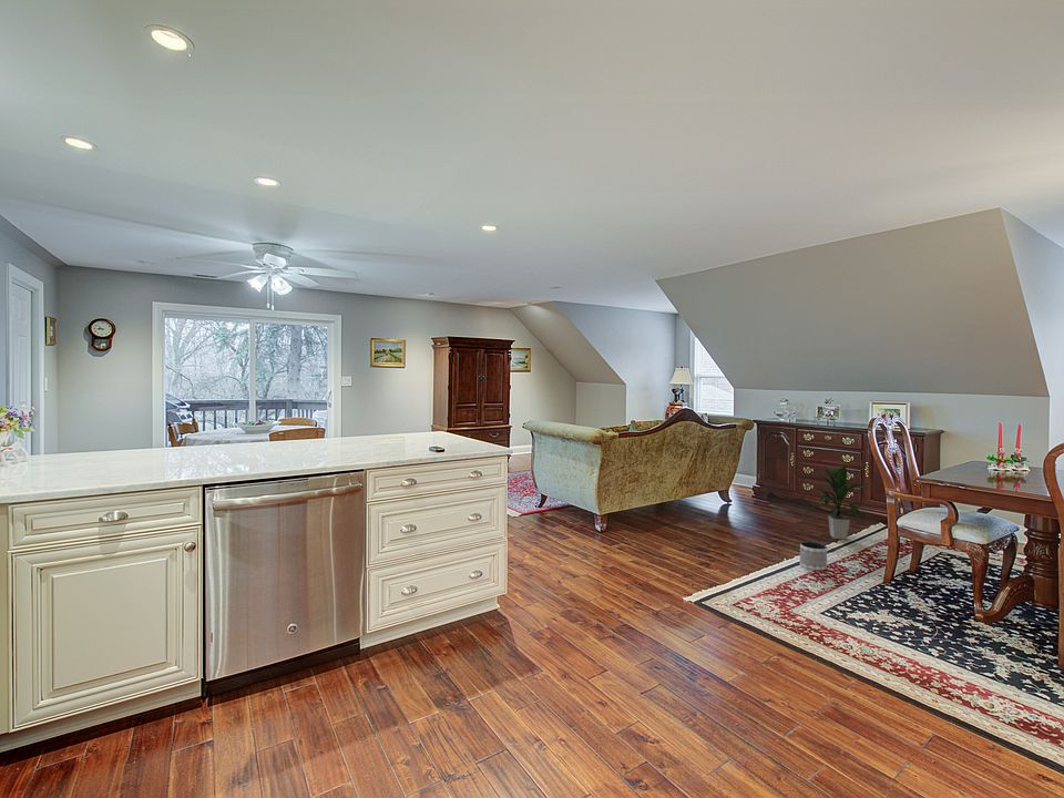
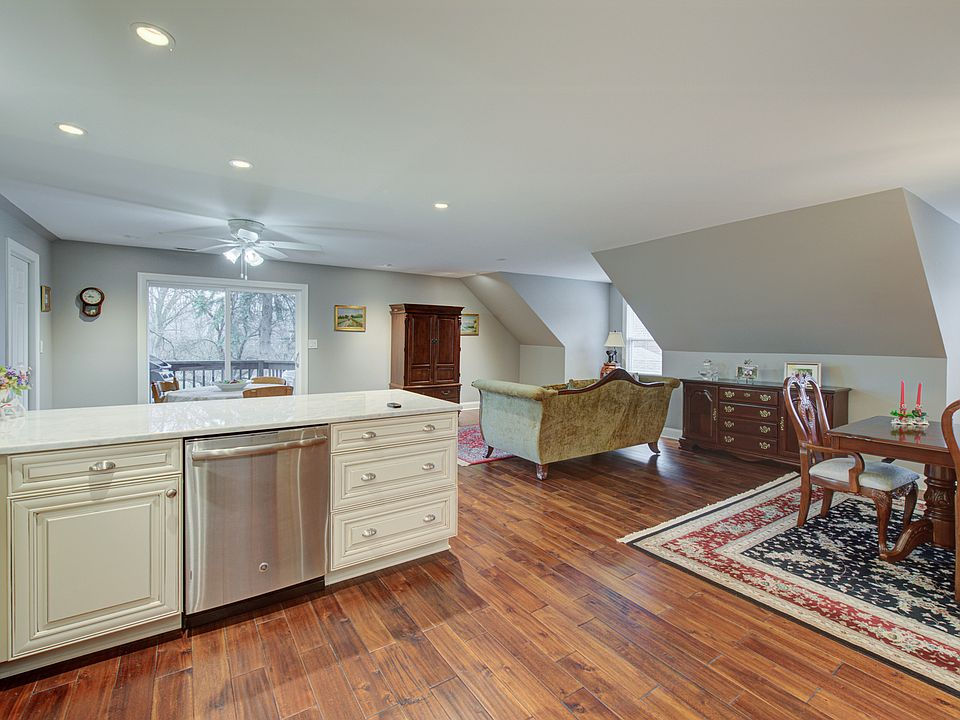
- planter [799,541,828,571]
- indoor plant [804,463,871,541]
